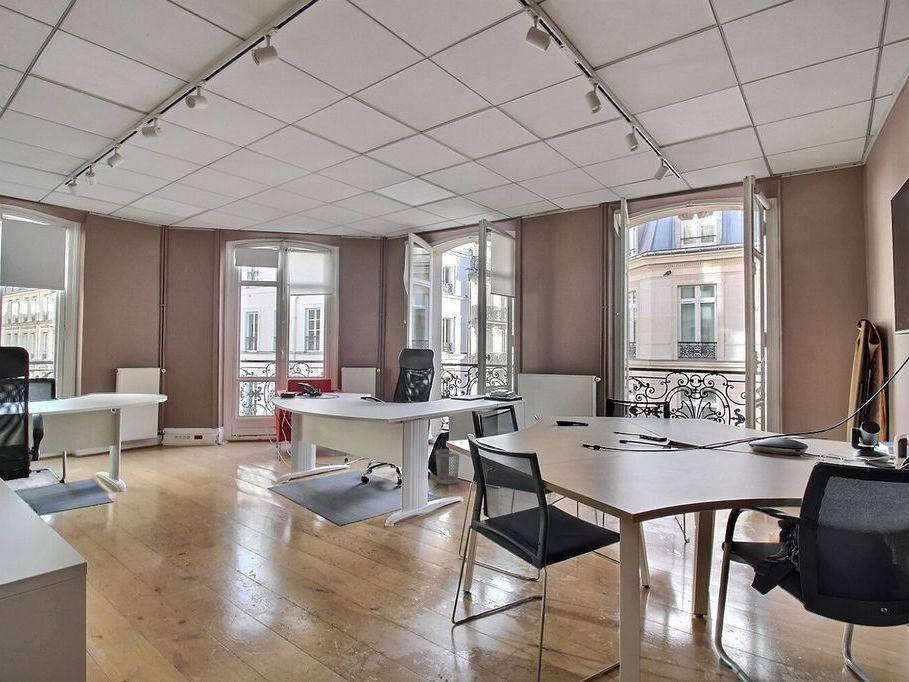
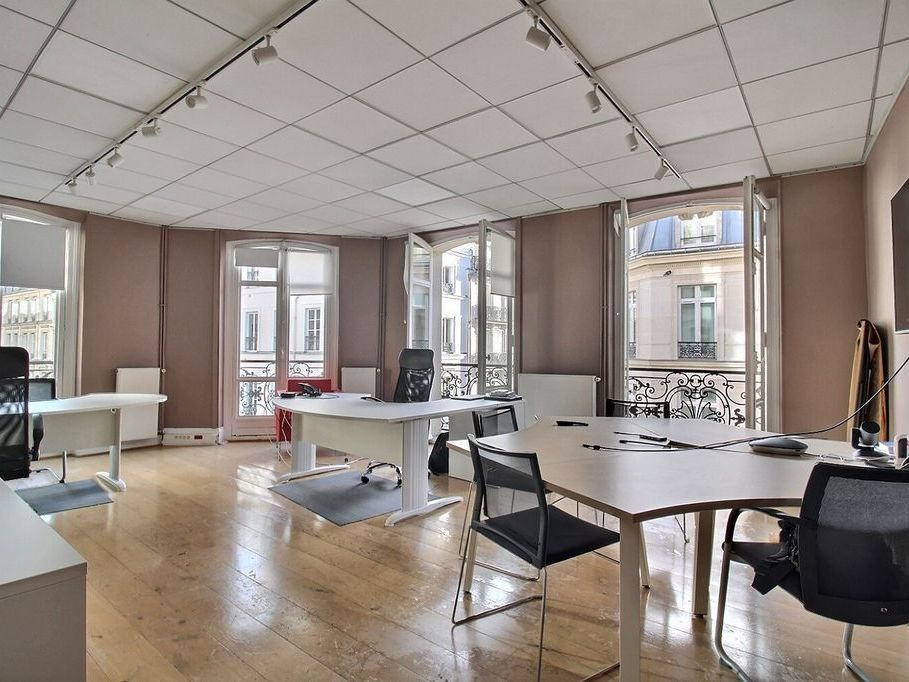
- wastebasket [435,448,461,485]
